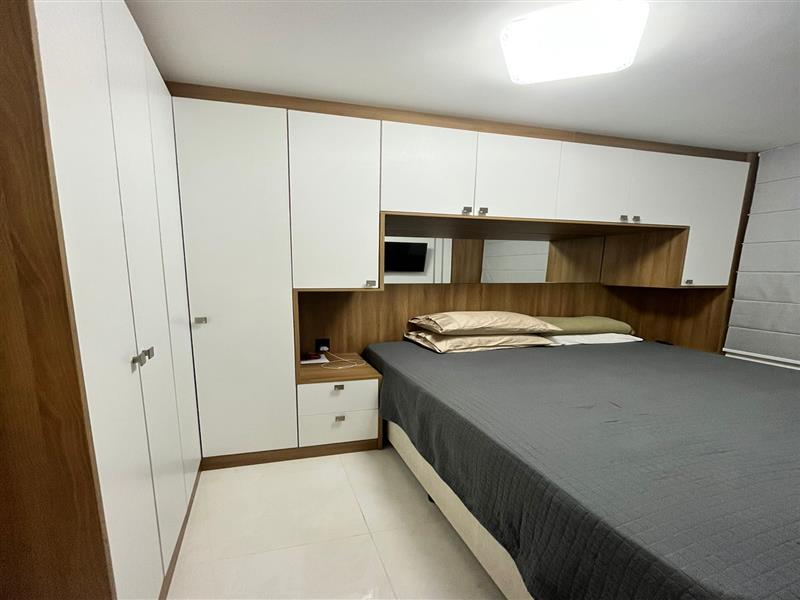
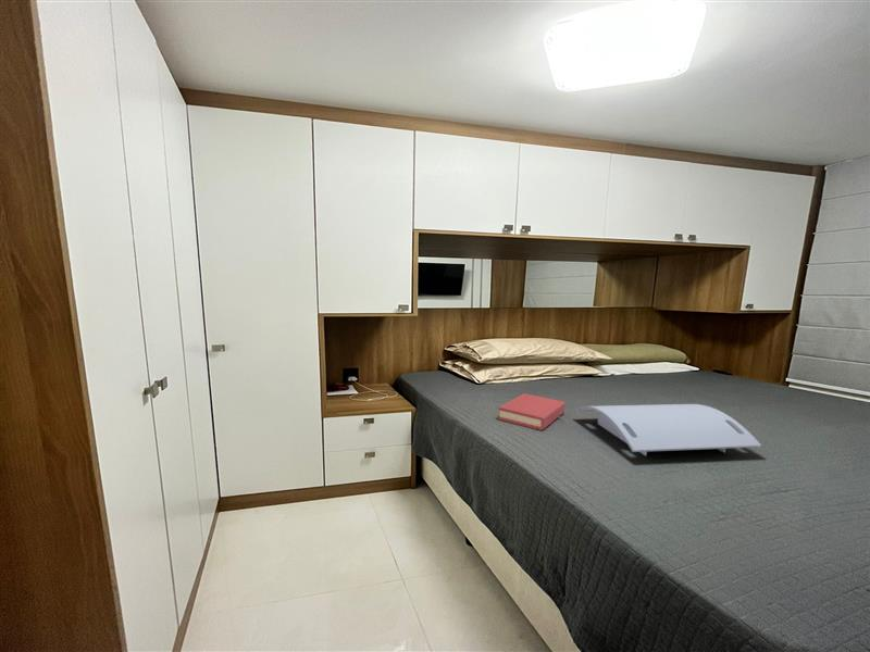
+ serving tray [573,403,762,456]
+ hardback book [497,392,567,431]
